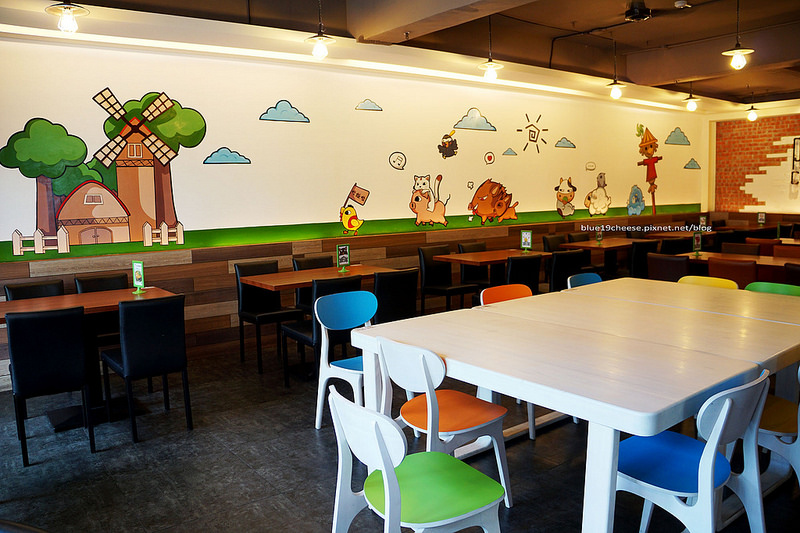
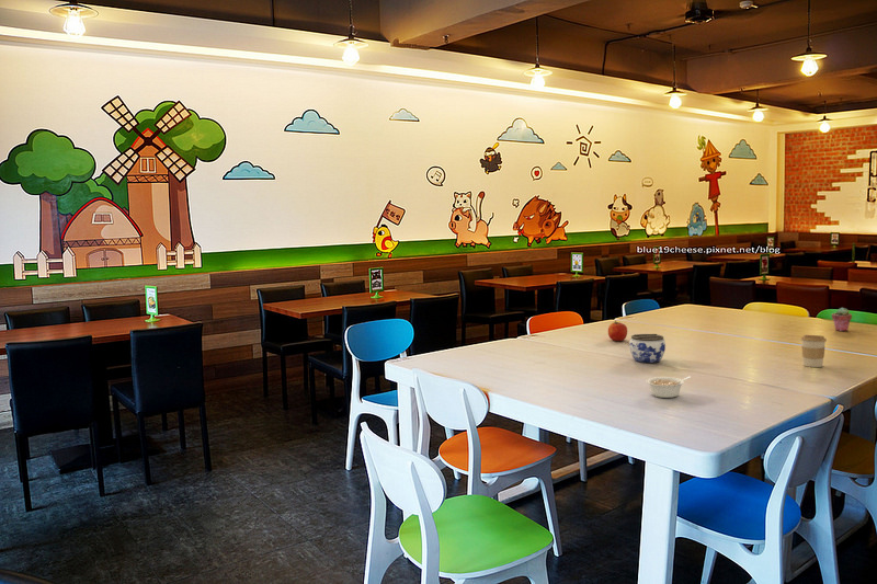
+ jar [628,333,667,364]
+ coffee cup [799,334,828,368]
+ potted succulent [831,307,853,332]
+ apple [607,320,628,342]
+ legume [646,376,691,399]
